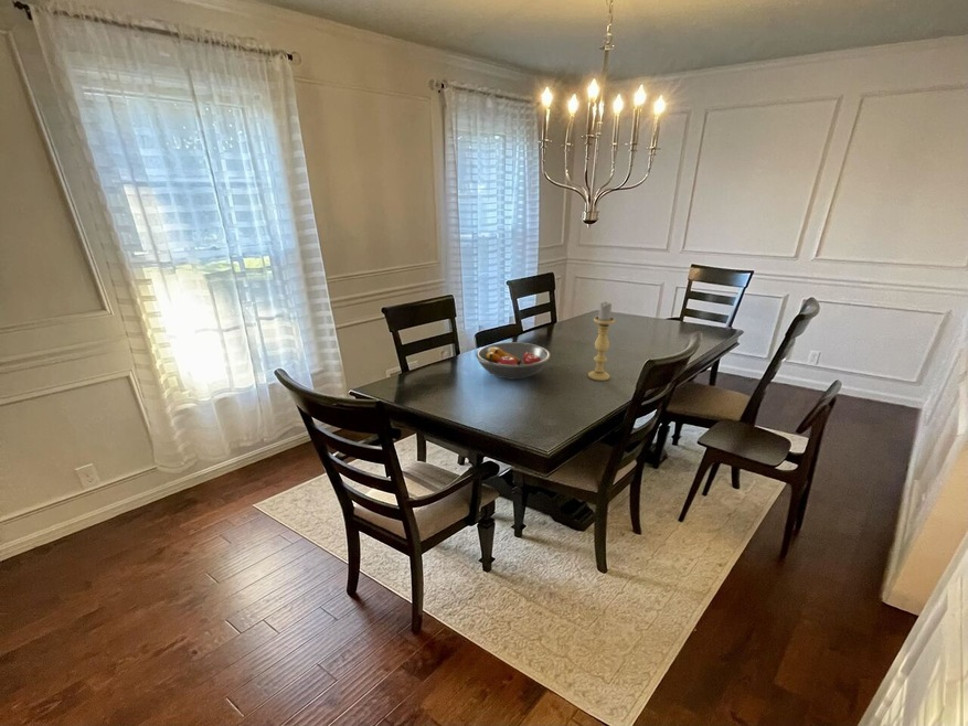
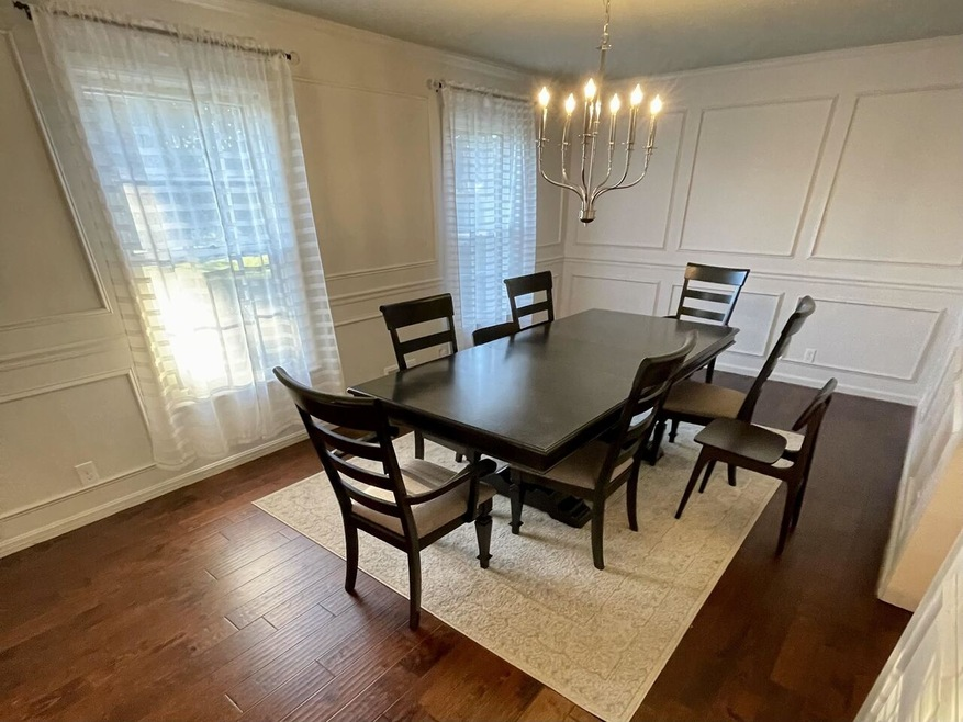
- fruit bowl [475,341,552,381]
- candle holder [587,301,616,382]
